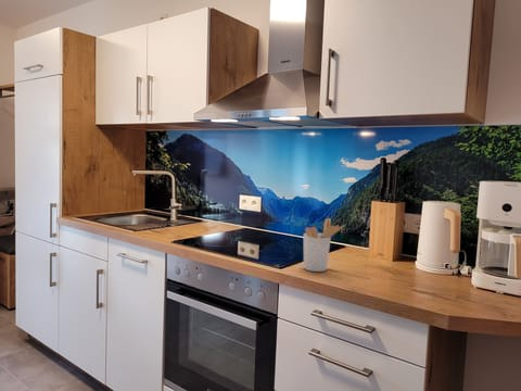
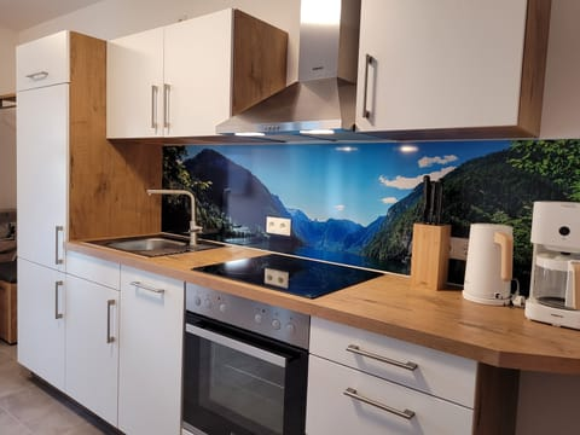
- utensil holder [303,217,346,273]
